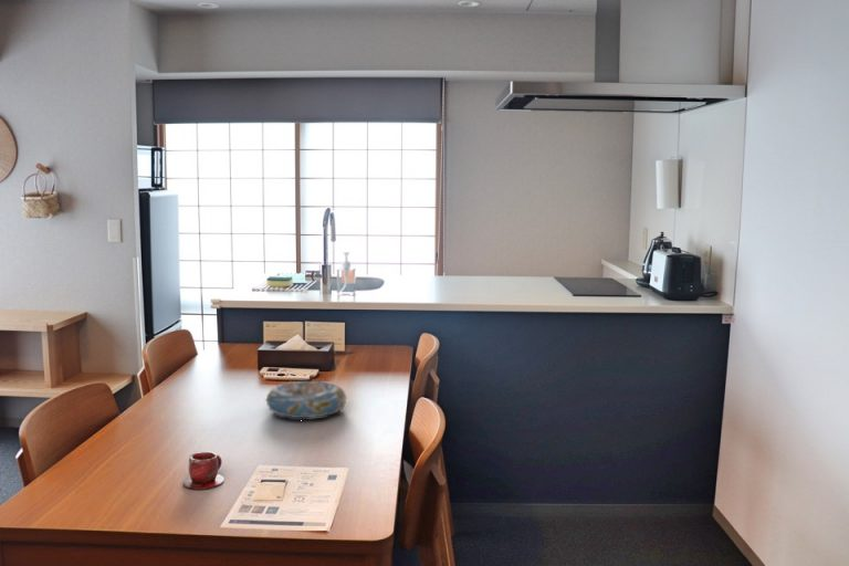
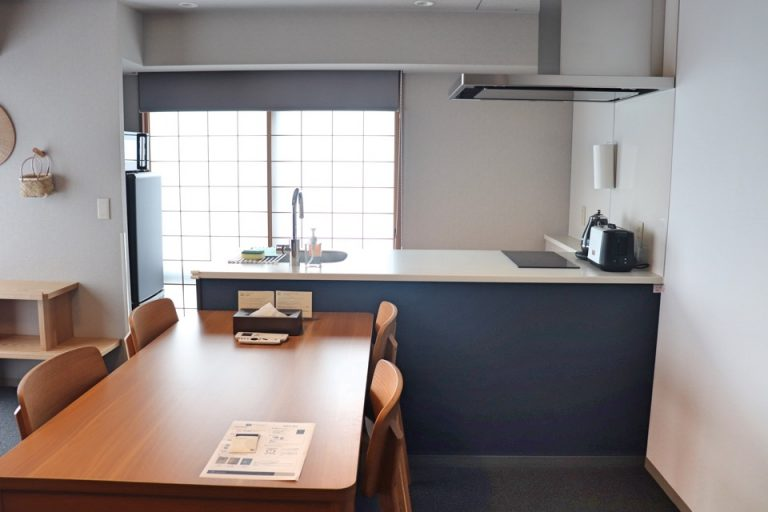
- teacup [182,451,226,491]
- decorative bowl [264,379,348,420]
